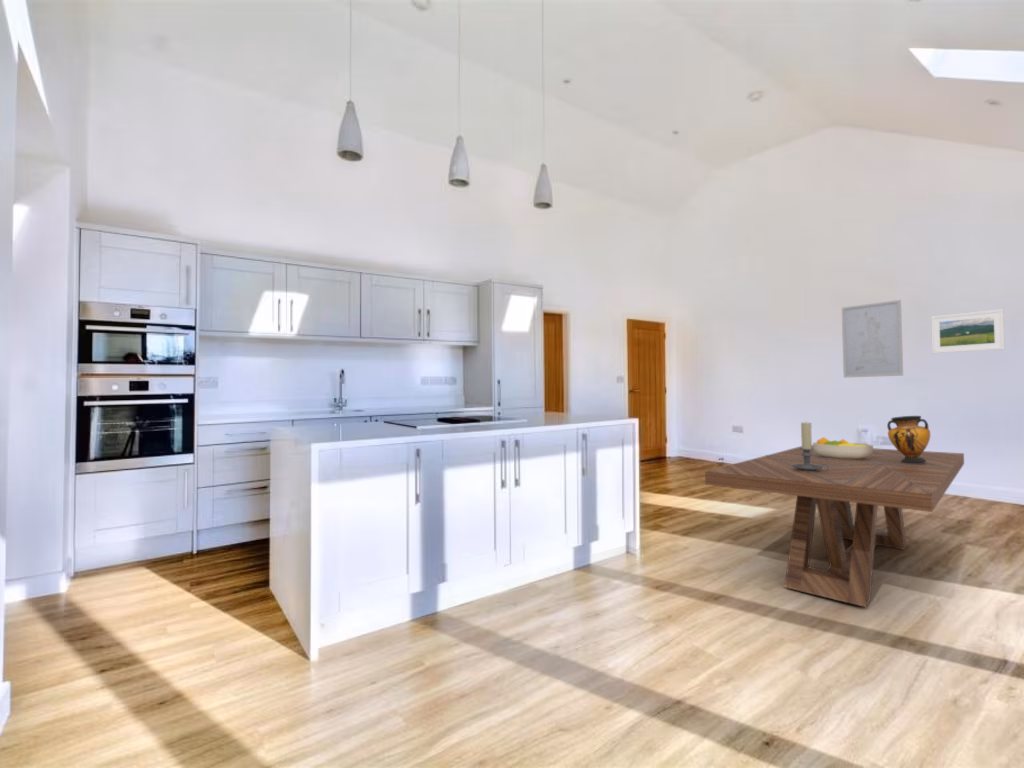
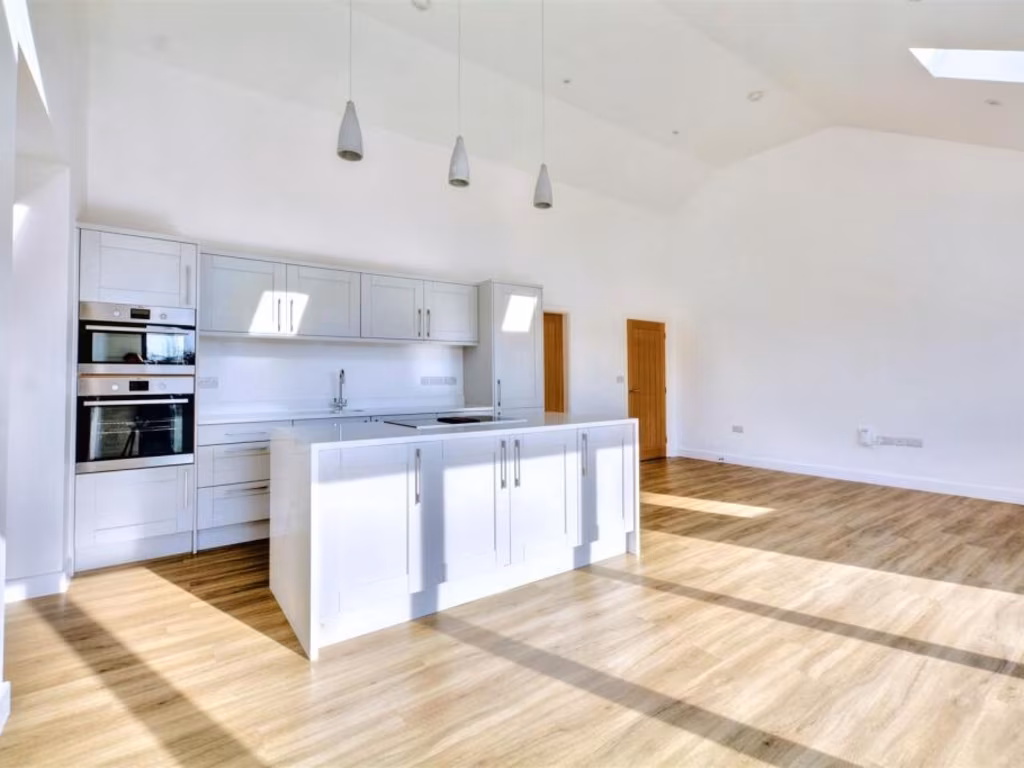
- fruit bowl [812,436,874,460]
- wall art [841,299,904,379]
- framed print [930,308,1006,354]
- vase [886,415,931,463]
- candle holder [792,422,829,471]
- dining table [704,444,965,608]
